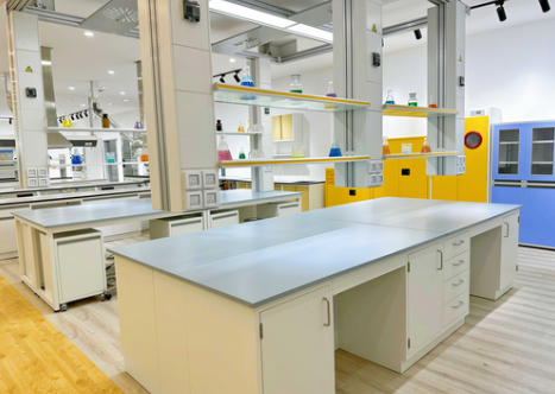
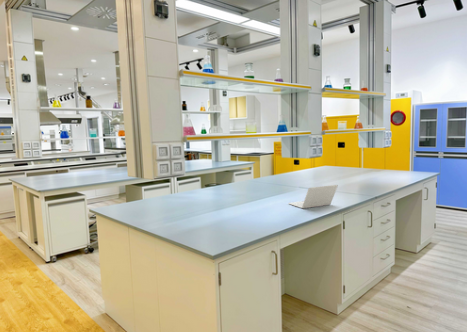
+ laptop [287,184,339,209]
